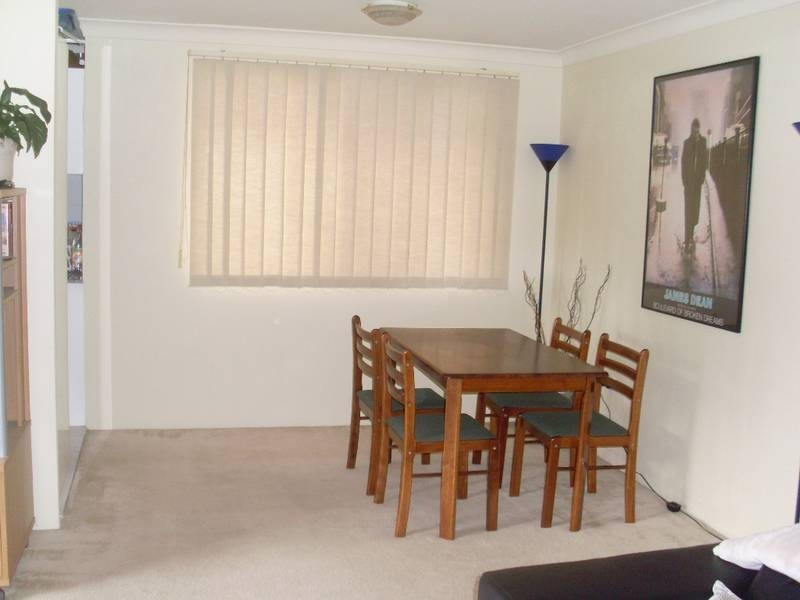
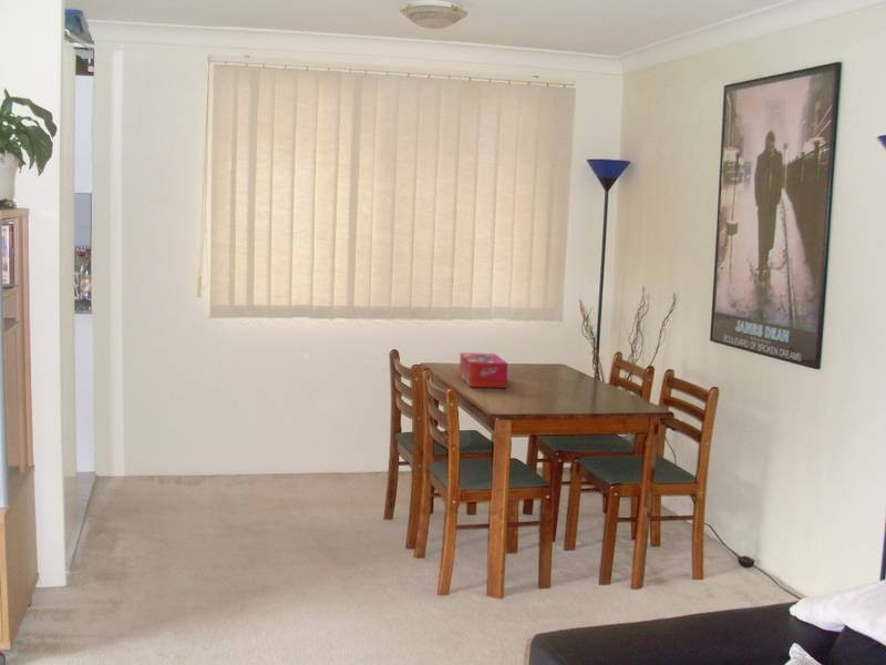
+ tissue box [459,351,508,389]
